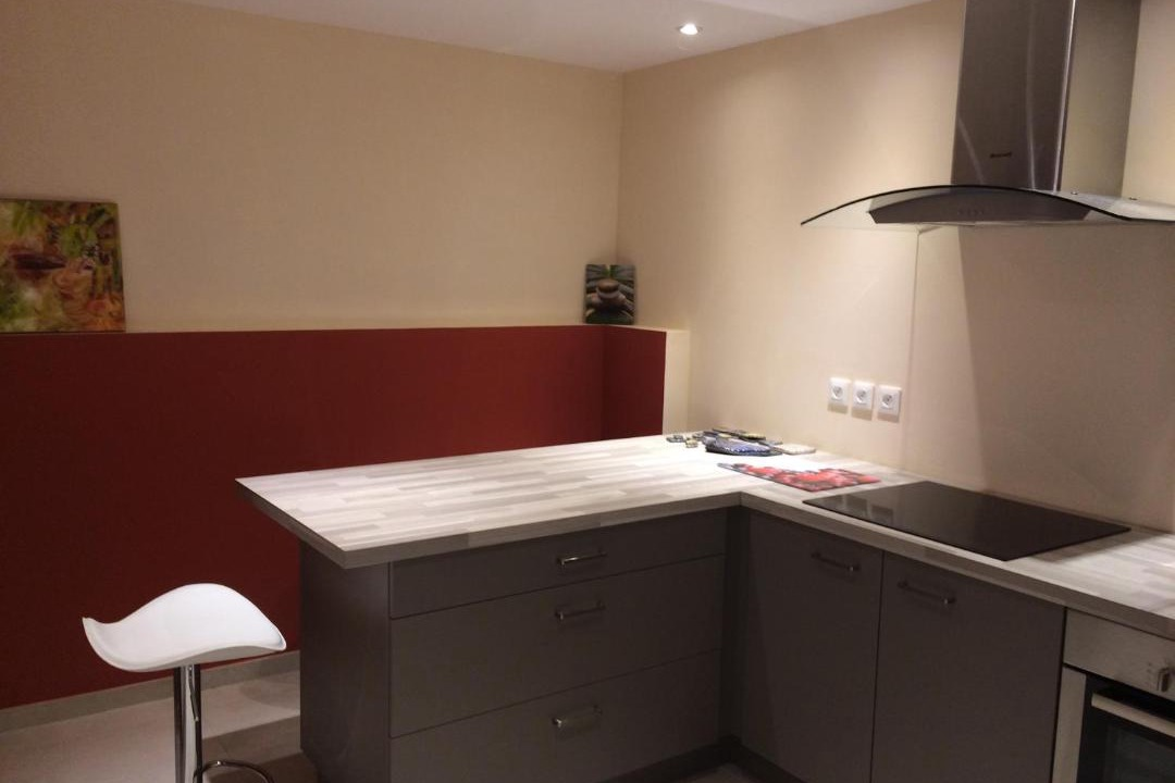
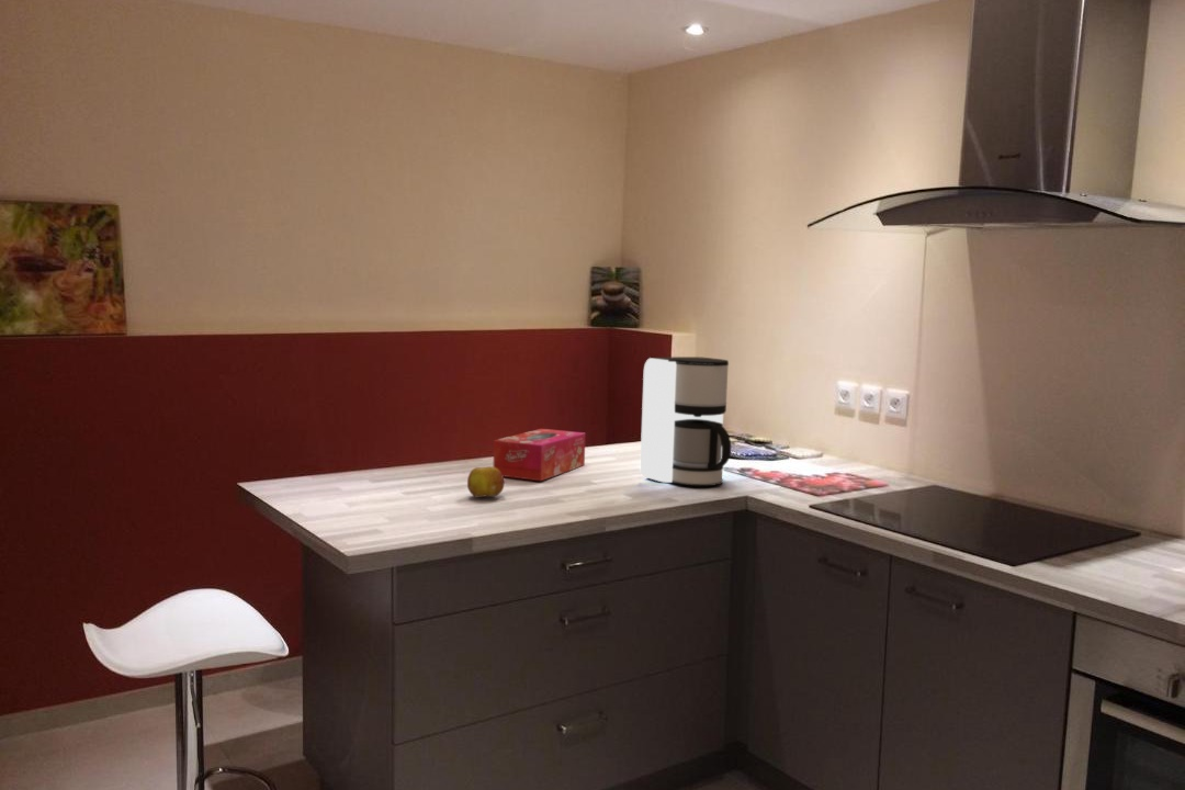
+ fruit [466,465,505,498]
+ coffee maker [640,356,732,488]
+ tissue box [493,428,587,482]
